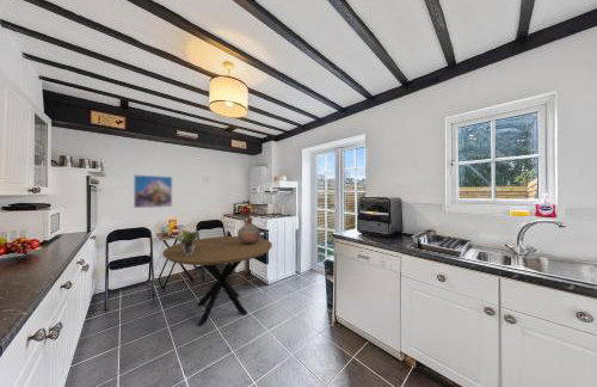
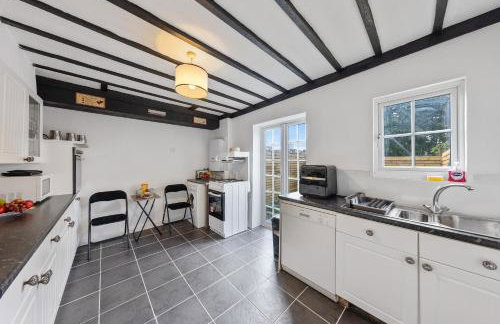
- potted plant [172,229,201,256]
- vessel [236,216,261,244]
- dining table [161,235,273,327]
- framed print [133,173,173,209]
